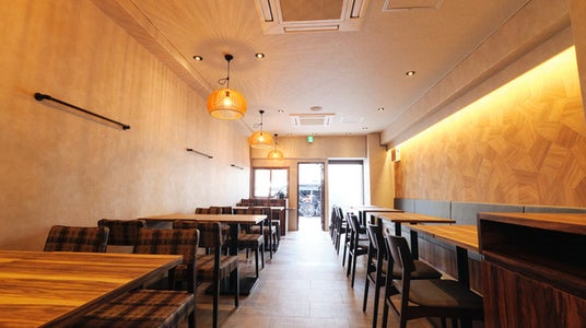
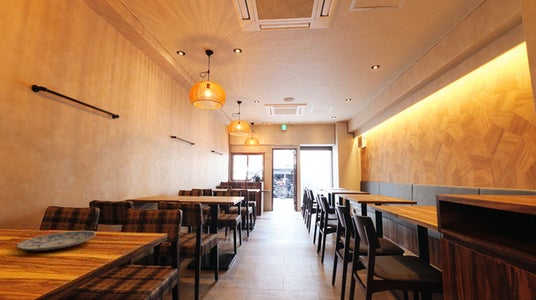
+ plate [16,230,97,252]
